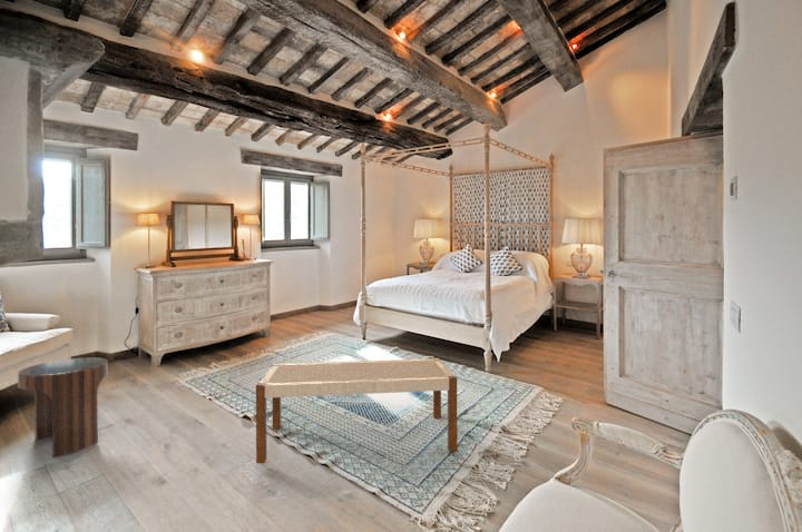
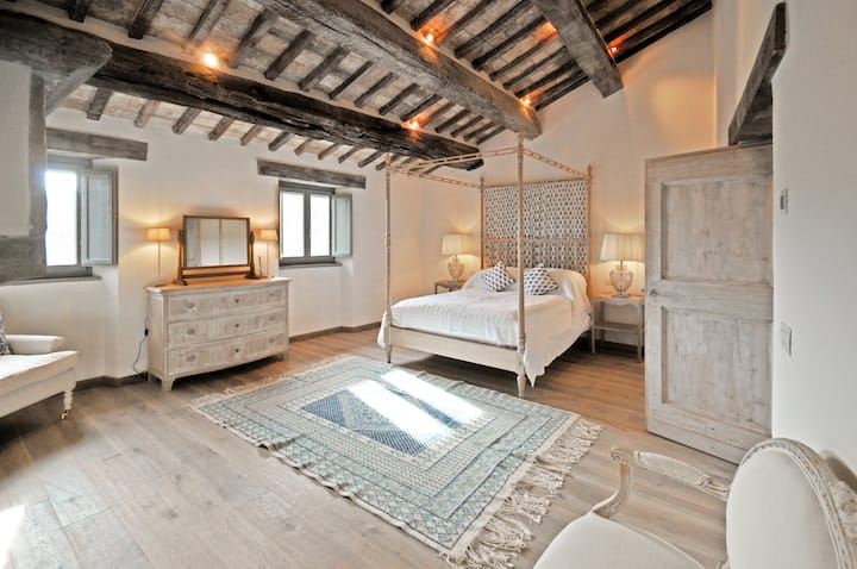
- side table [17,356,109,459]
- bench [255,357,458,464]
